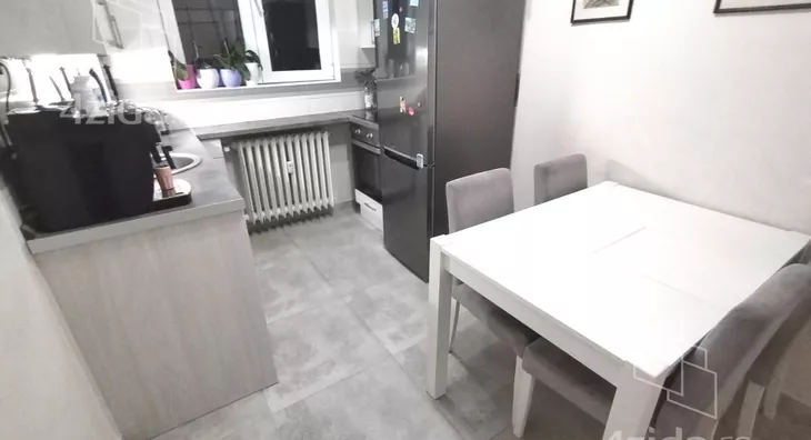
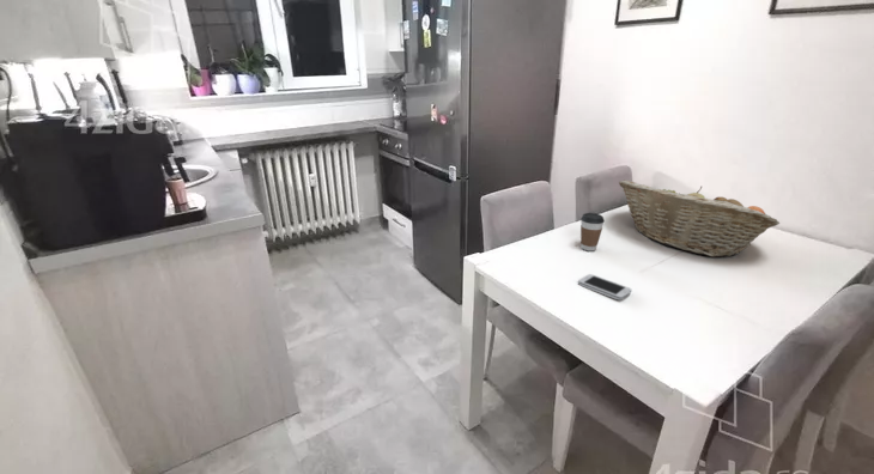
+ fruit basket [618,180,781,259]
+ smartphone [577,273,632,300]
+ coffee cup [579,212,606,253]
